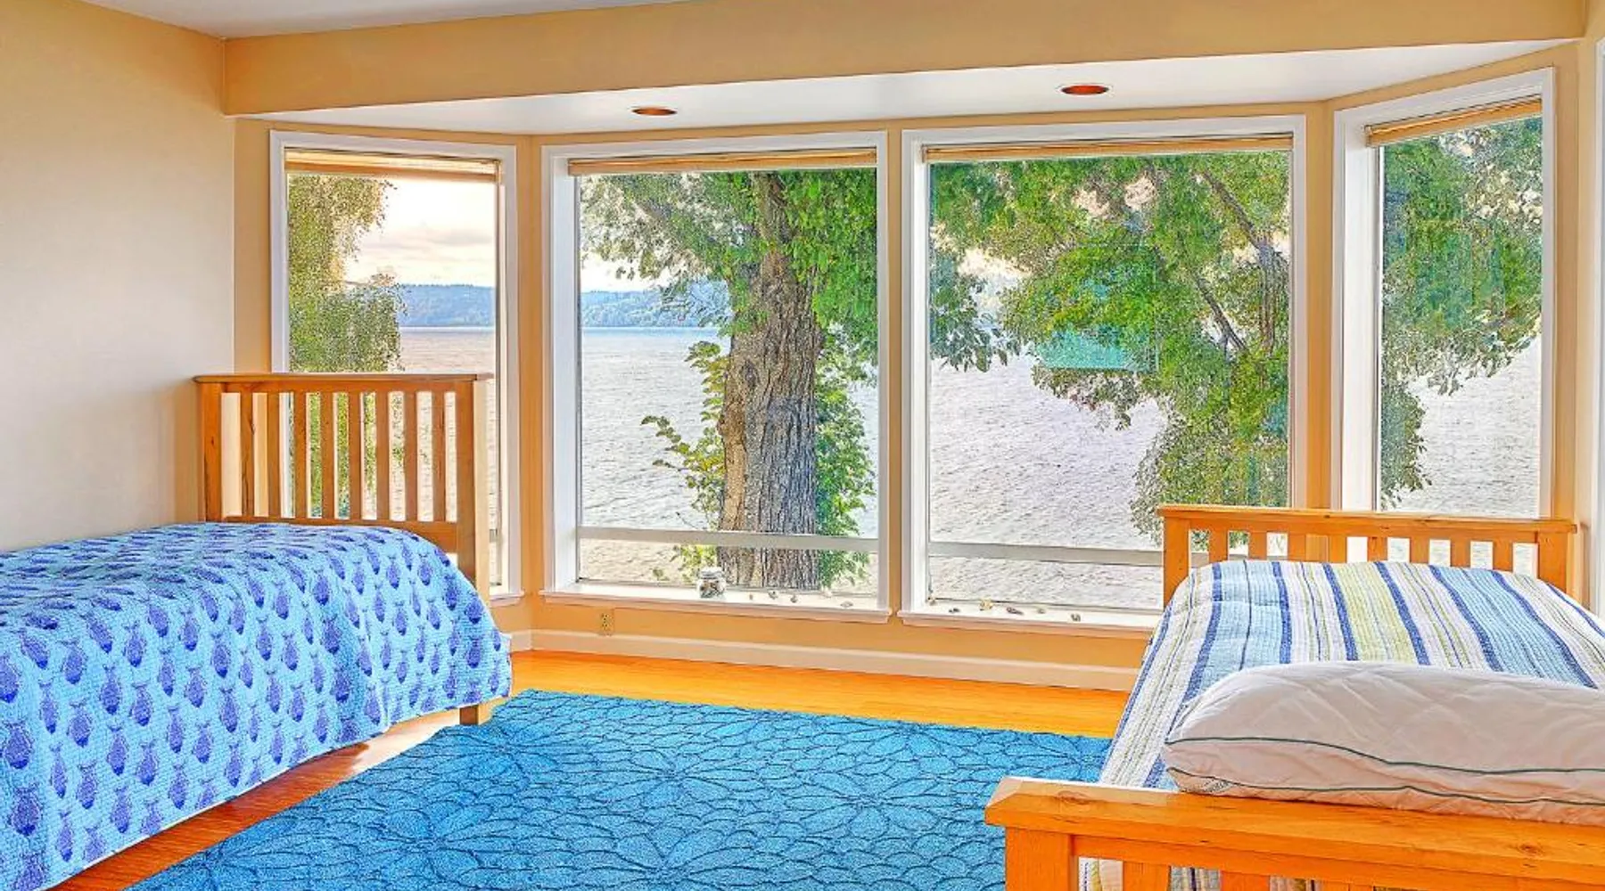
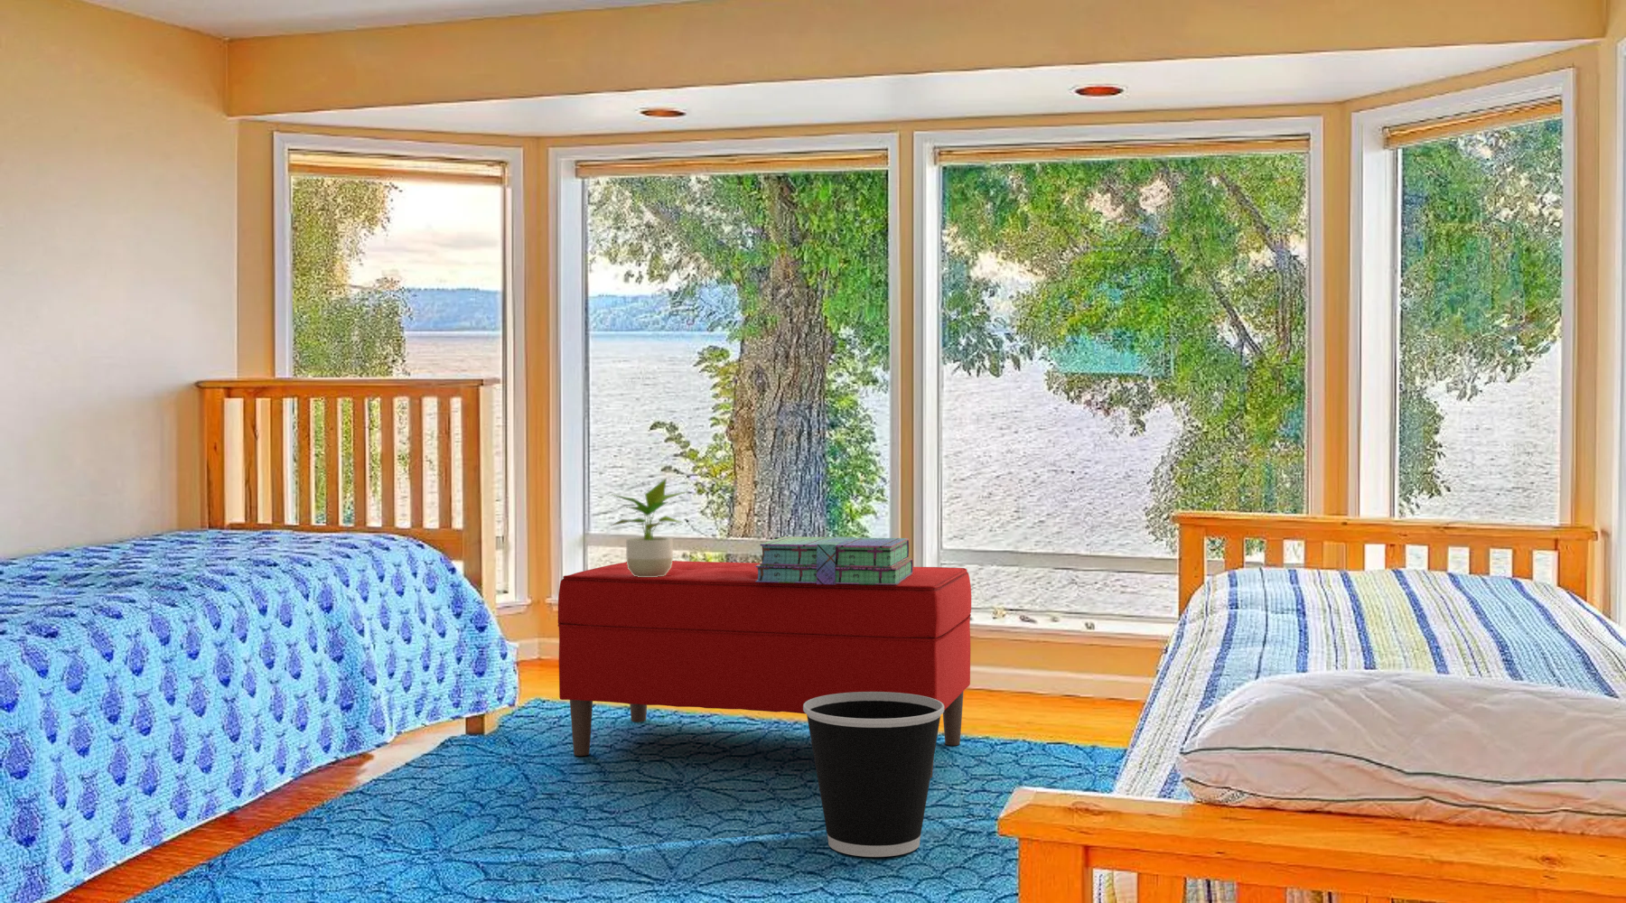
+ stack of books [755,536,914,585]
+ bench [557,559,972,778]
+ wastebasket [803,692,944,857]
+ potted plant [608,478,691,577]
